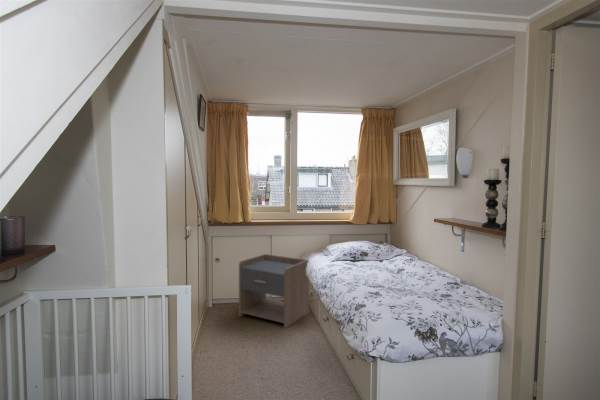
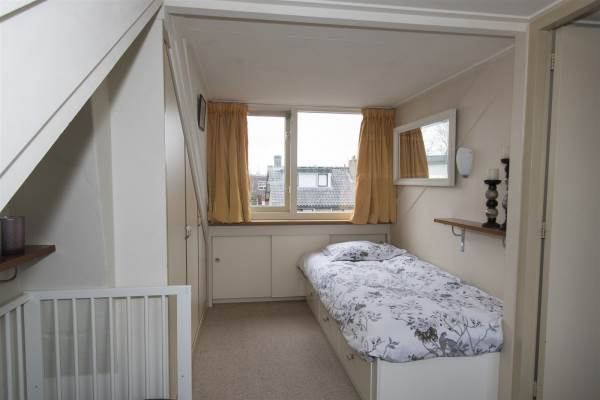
- nightstand [238,253,310,329]
